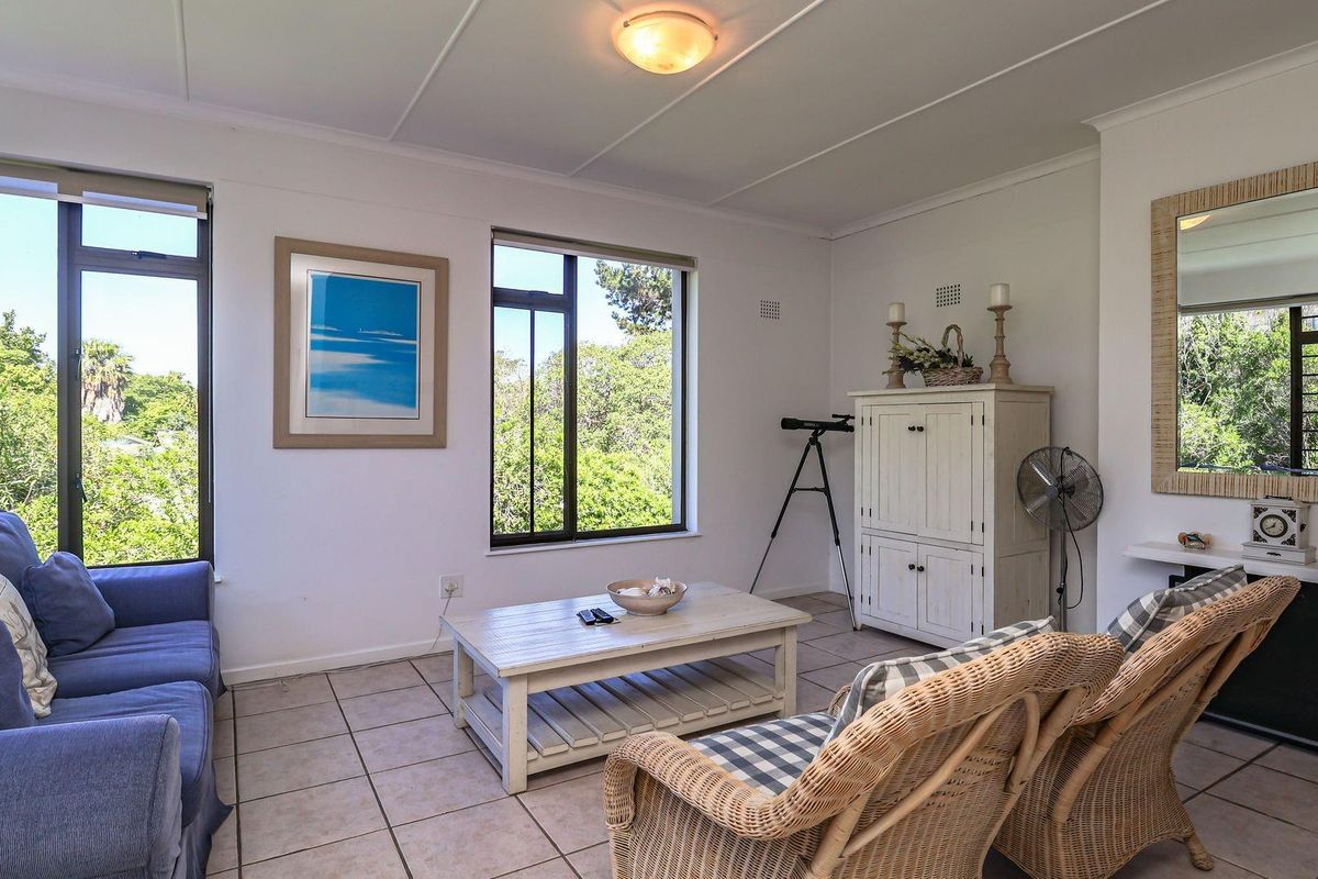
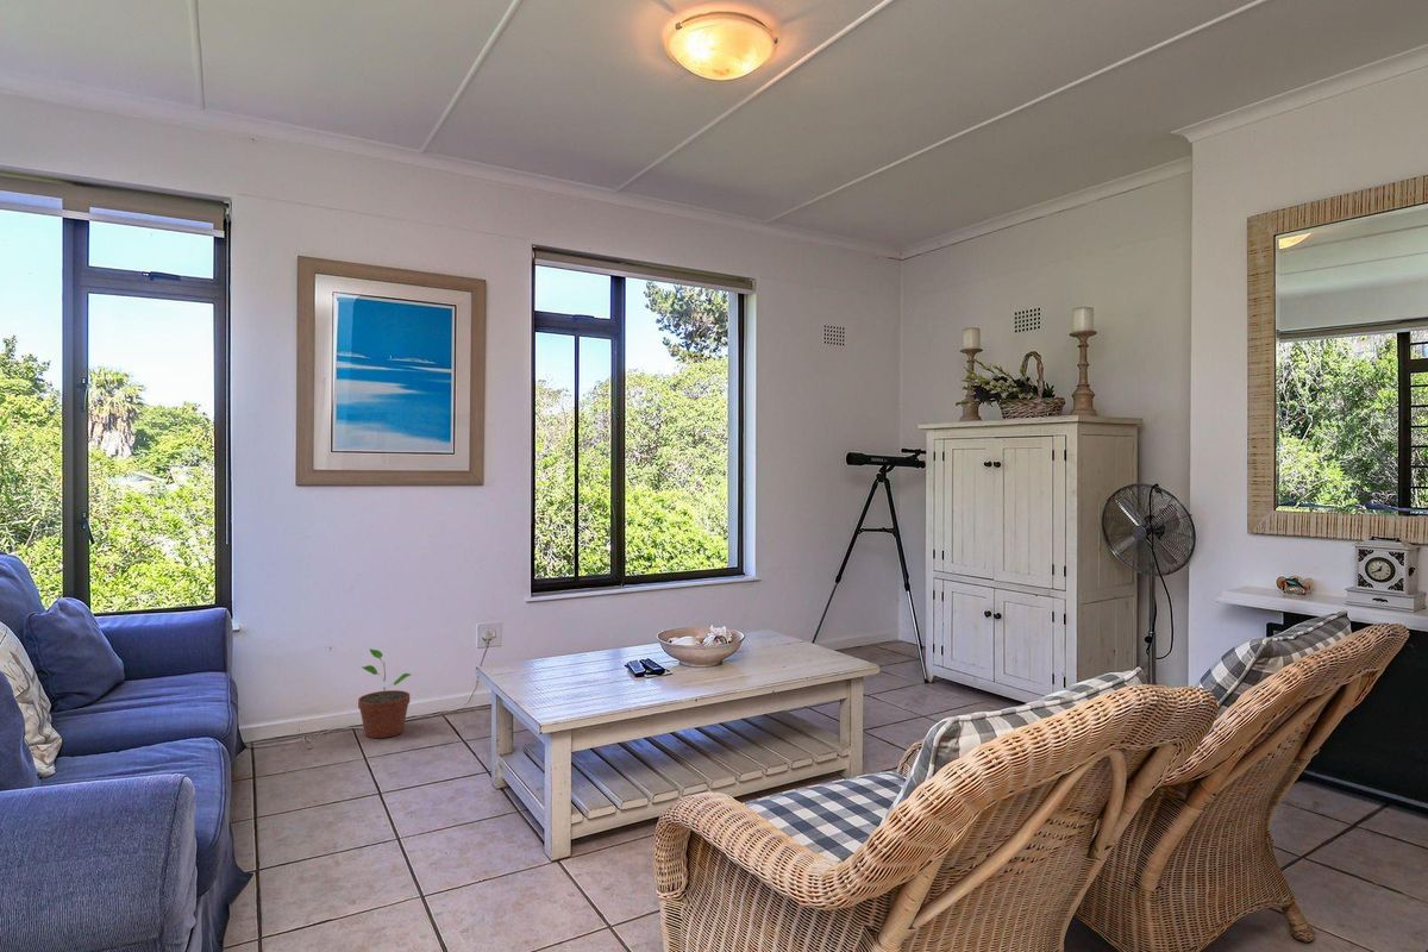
+ potted plant [357,647,412,739]
